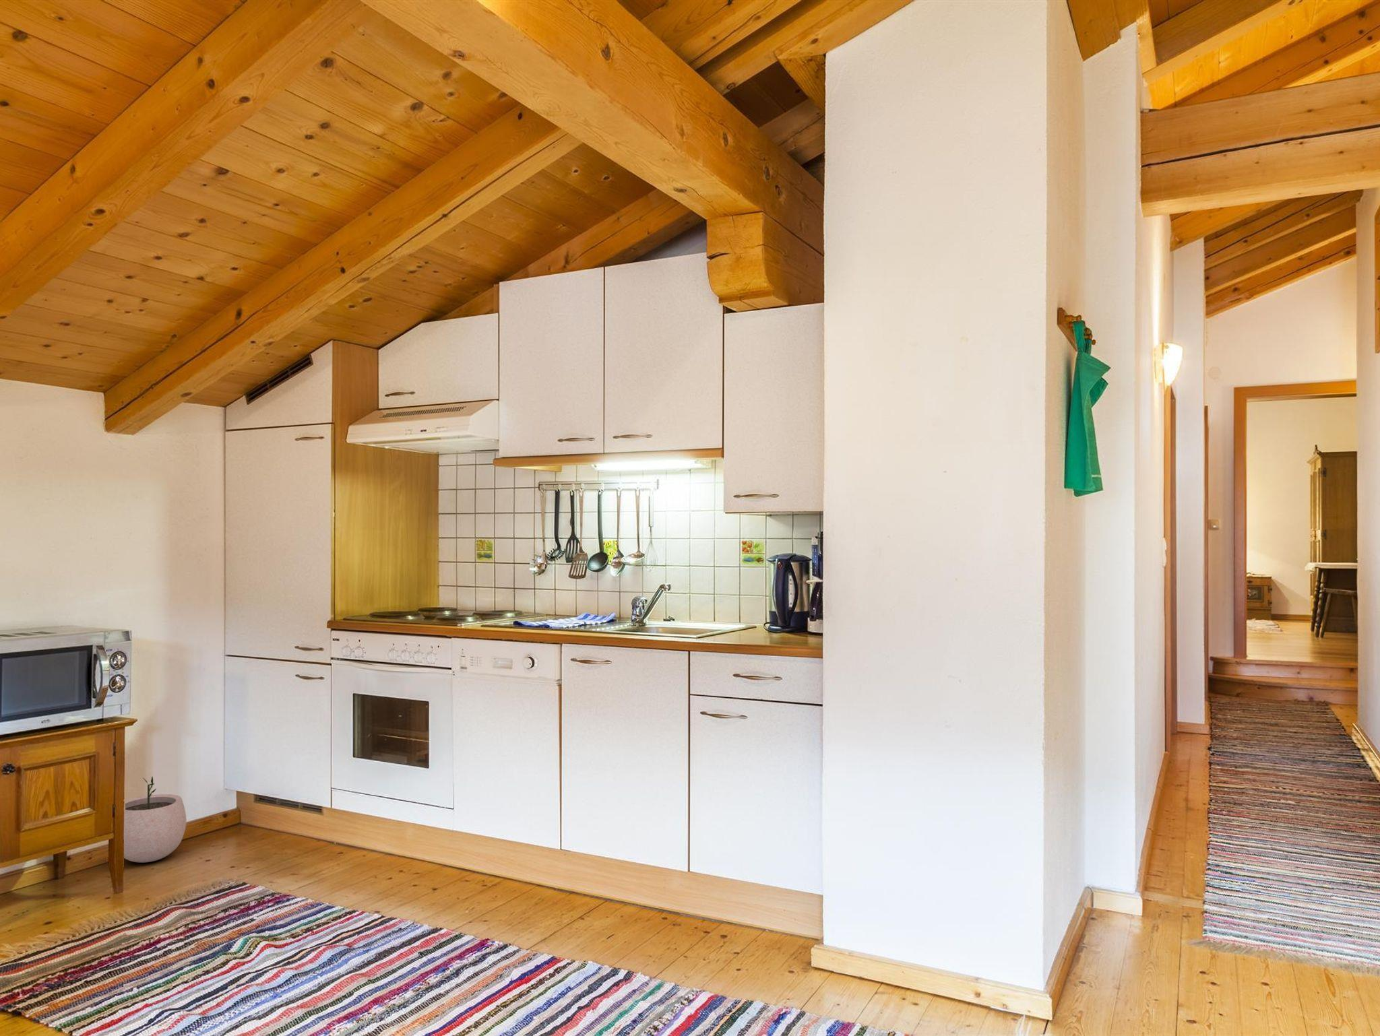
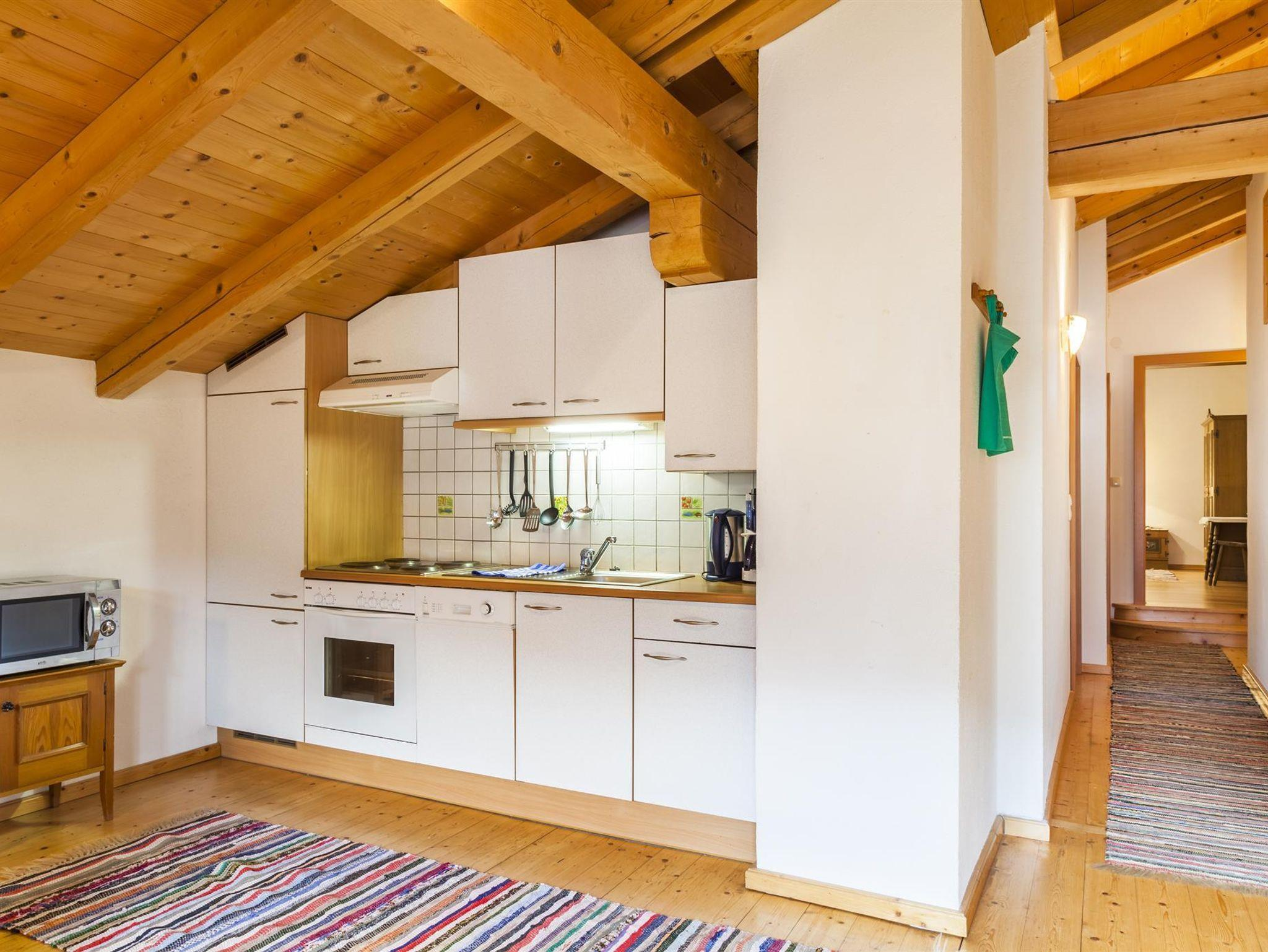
- plant pot [123,776,187,864]
